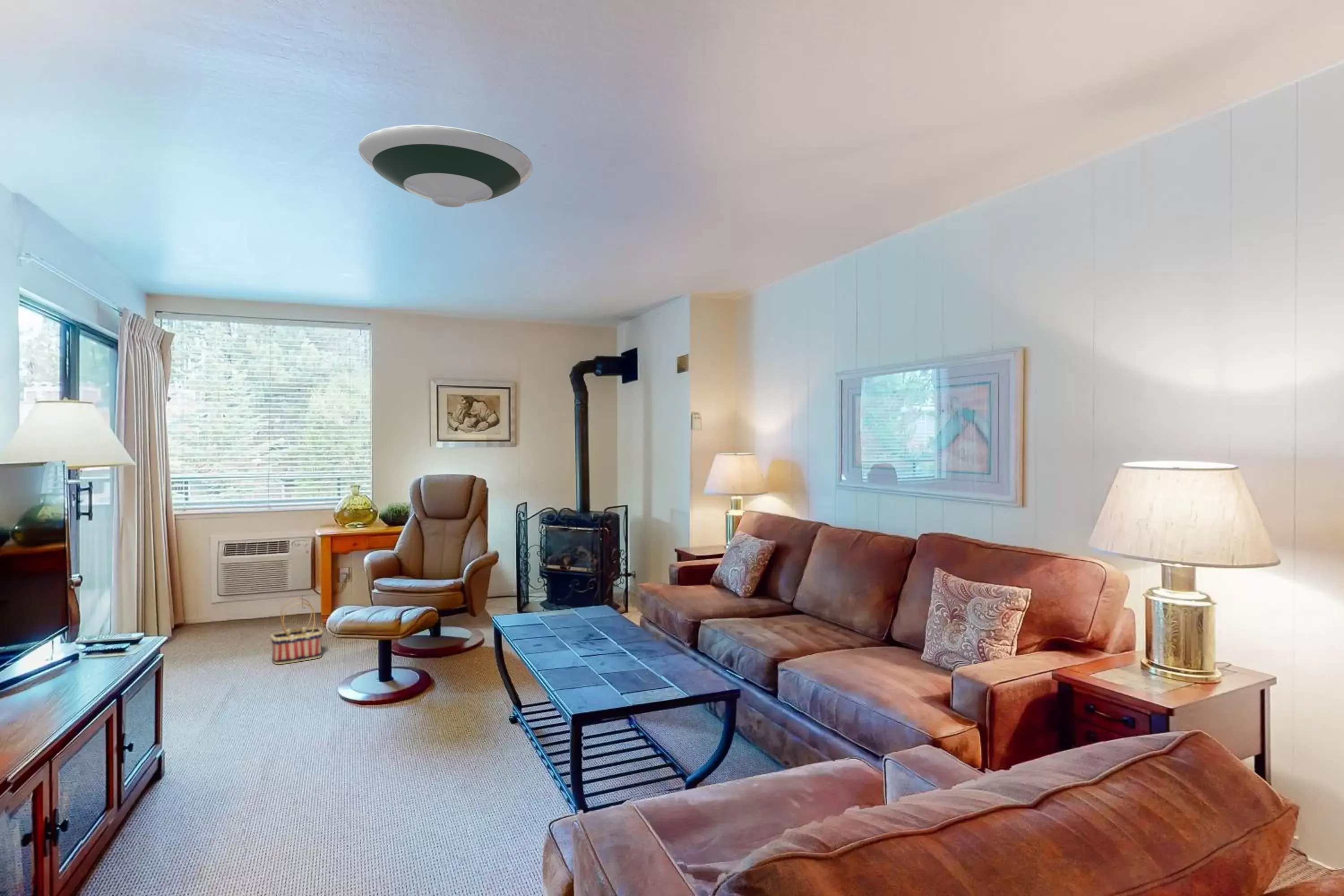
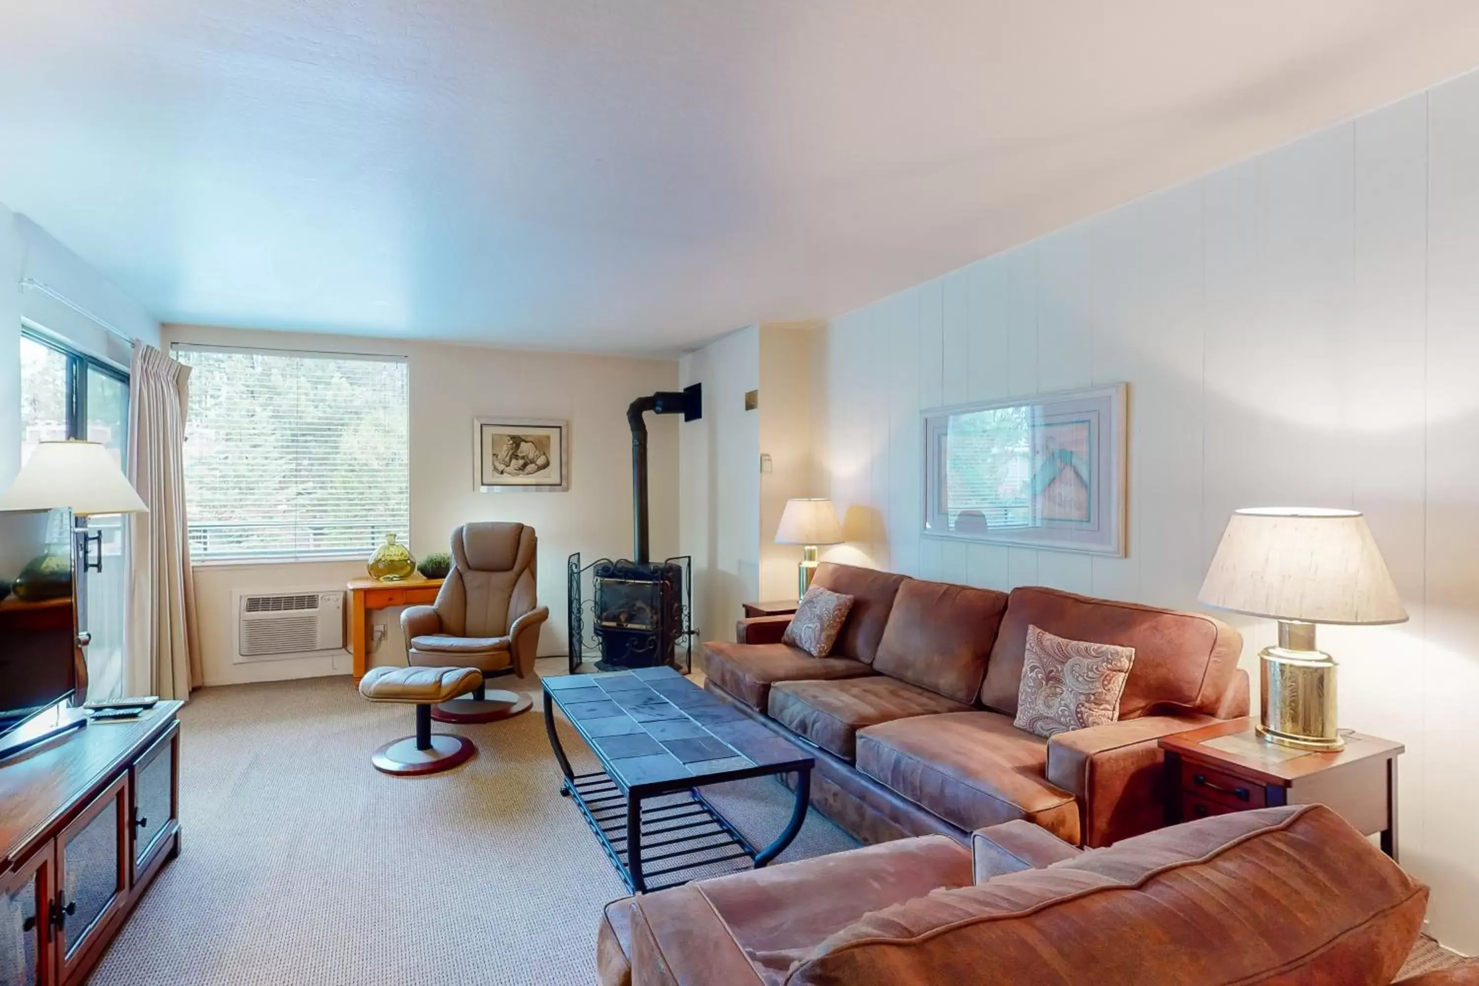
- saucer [358,124,534,208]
- basket [270,598,323,665]
